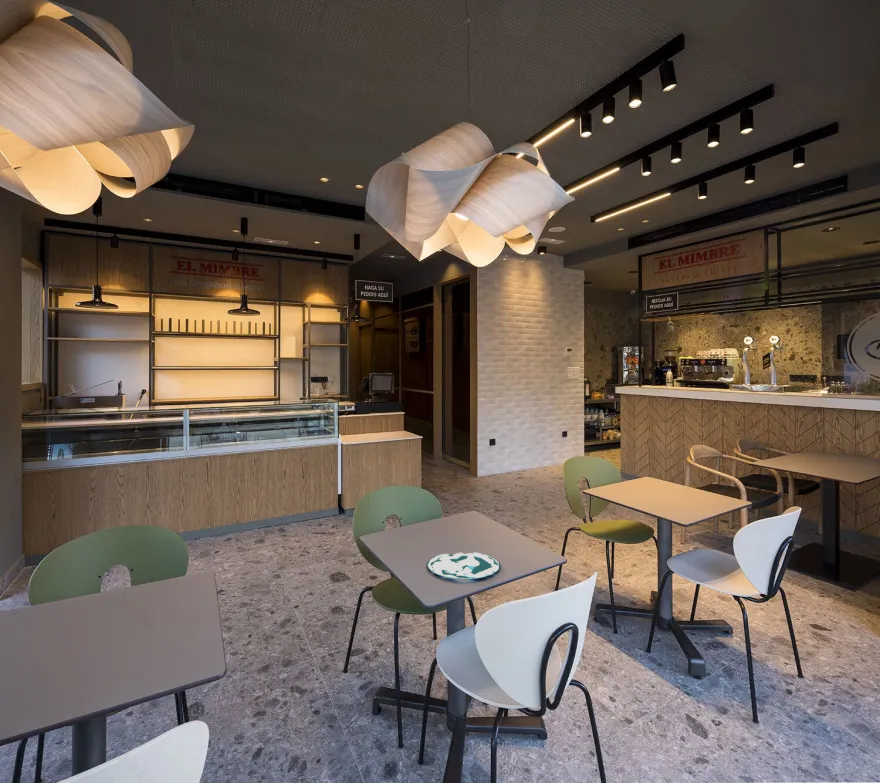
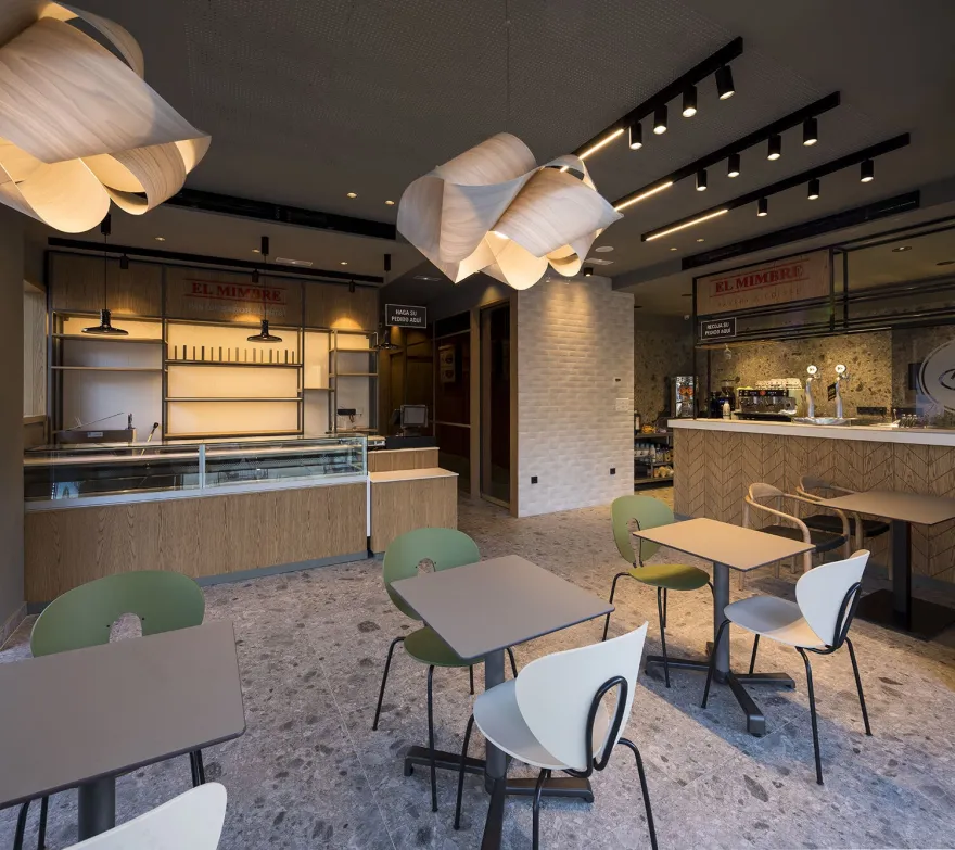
- plate [426,552,501,580]
